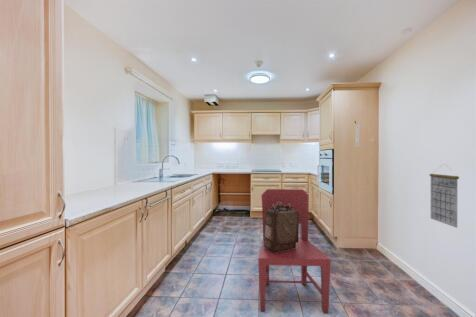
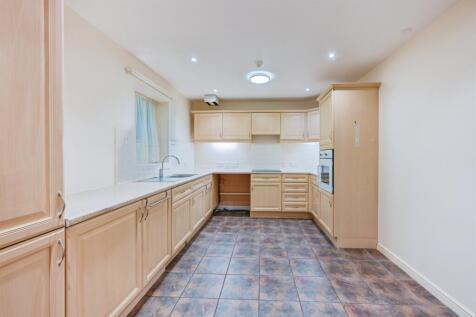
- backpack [264,202,300,252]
- dining chair [257,188,332,315]
- calendar [429,163,460,229]
